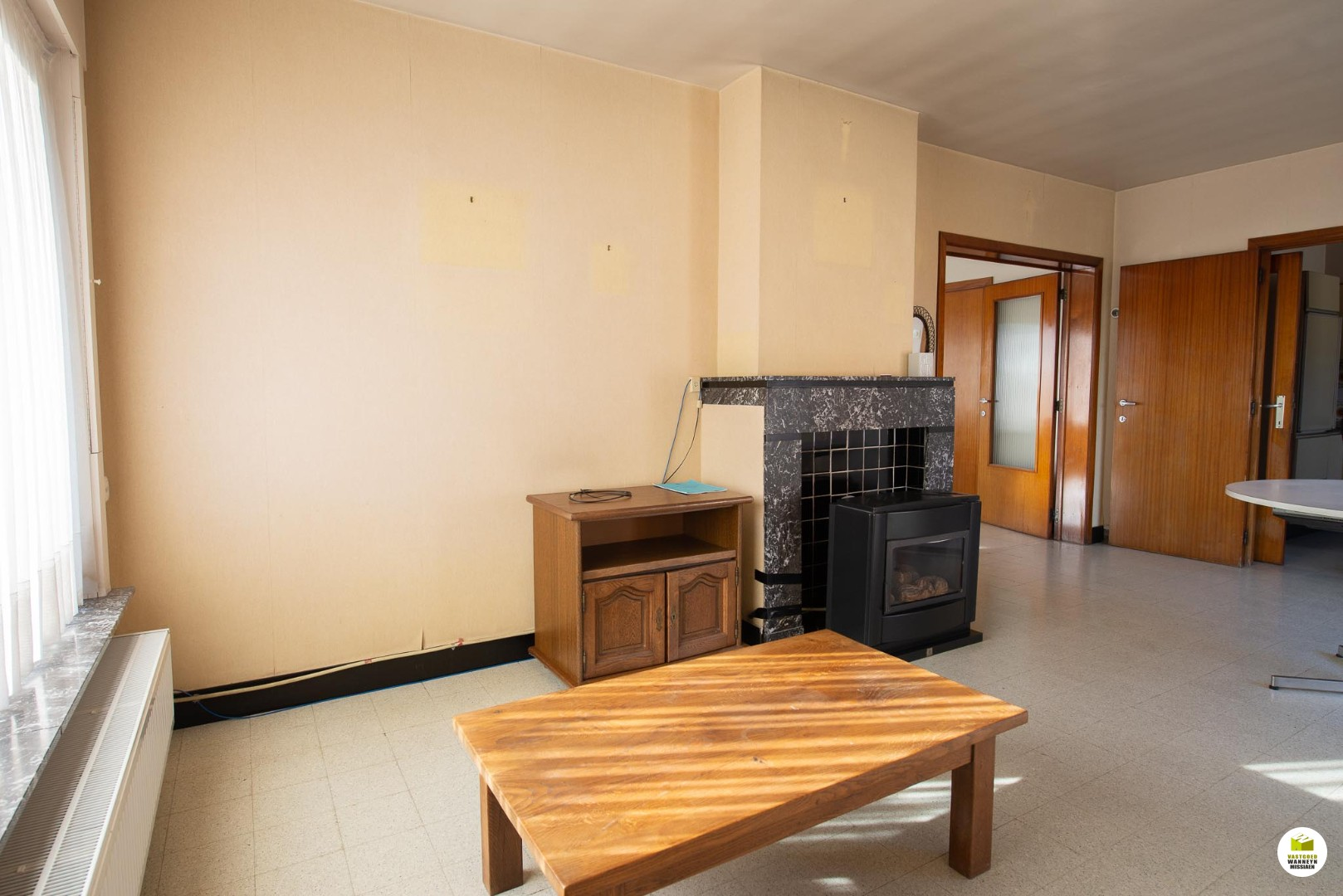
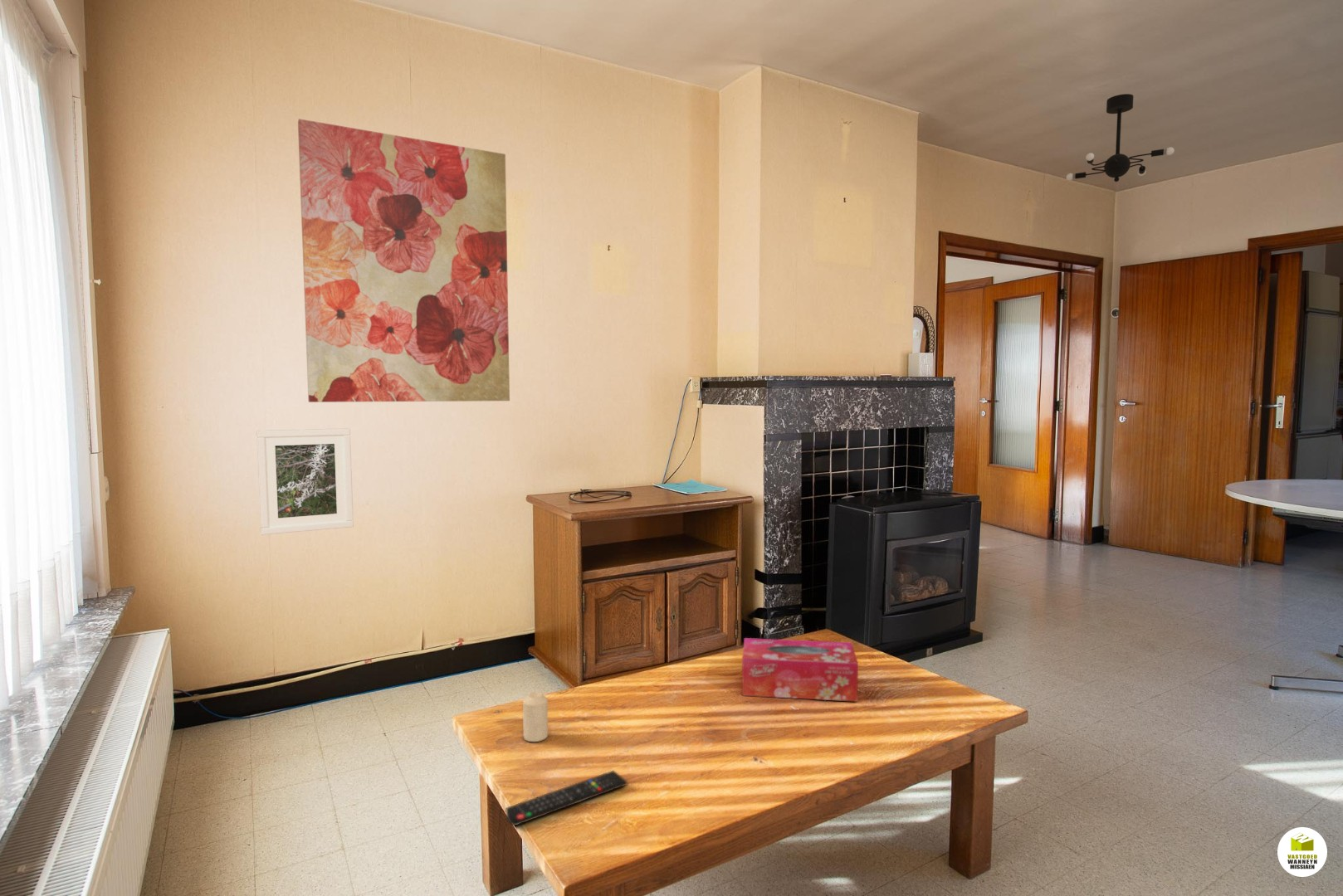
+ ceiling light fixture [1066,93,1175,183]
+ candle [522,691,549,743]
+ tissue box [741,637,859,703]
+ remote control [505,770,628,826]
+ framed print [256,427,354,536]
+ wall art [297,118,510,403]
